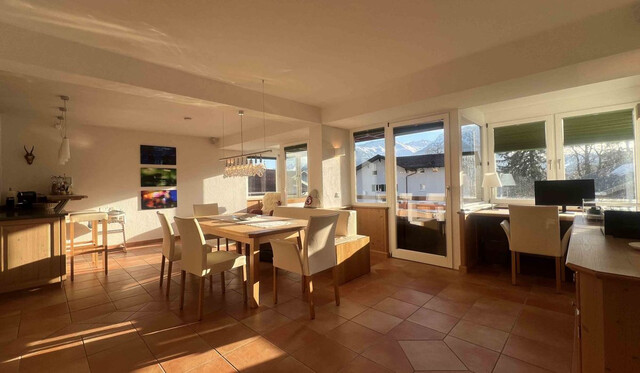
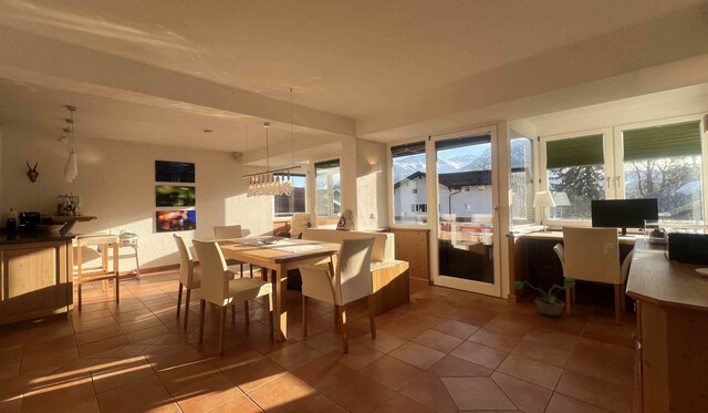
+ decorative plant [512,276,576,317]
